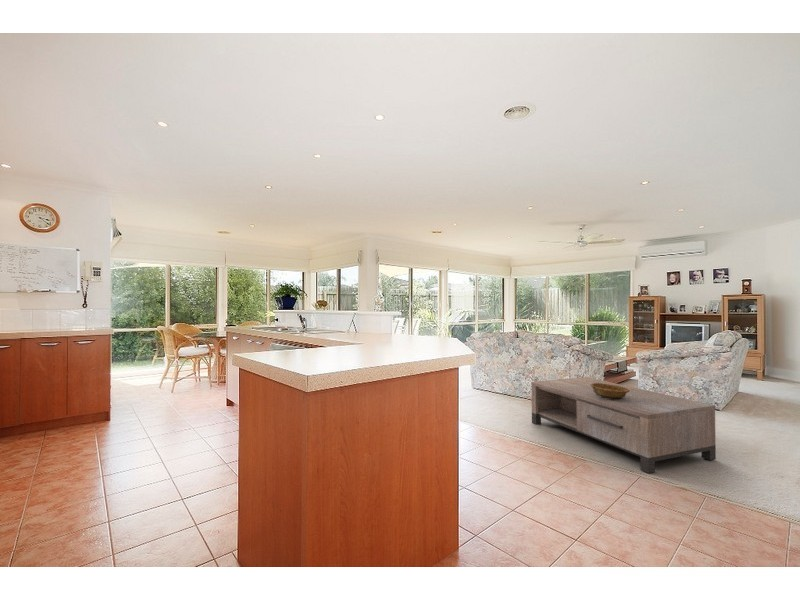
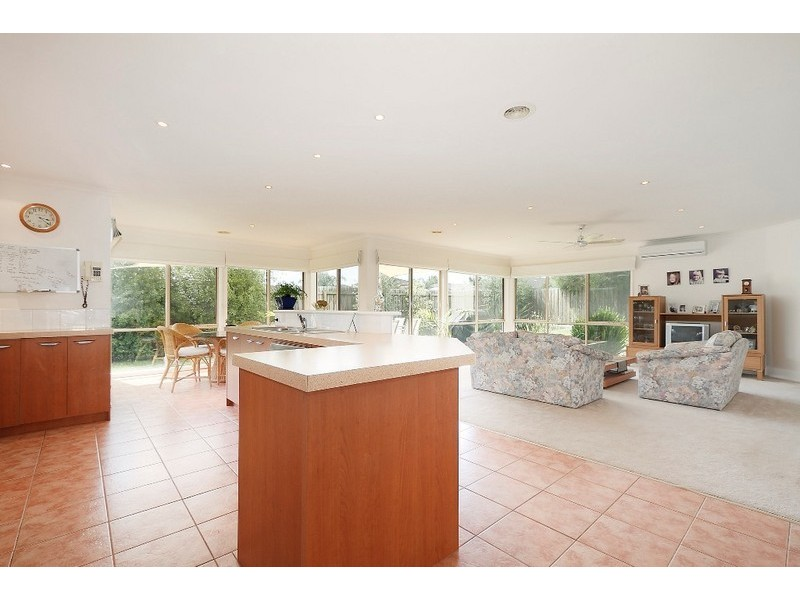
- coffee table [530,376,717,474]
- decorative bowl [591,383,630,399]
